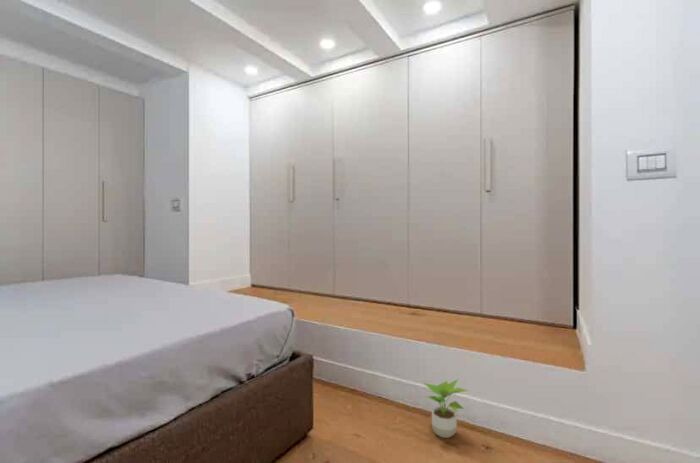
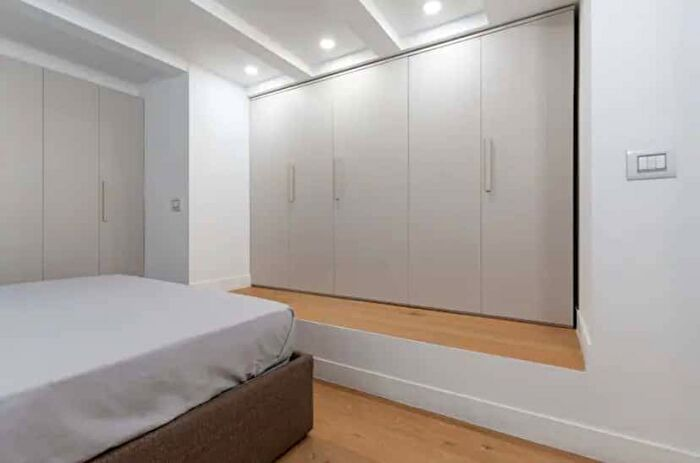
- potted plant [421,378,470,439]
